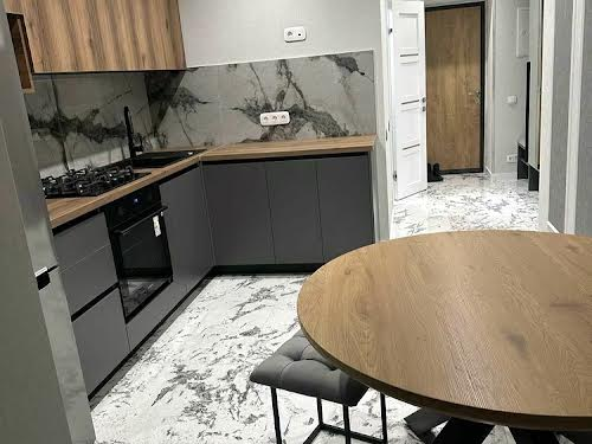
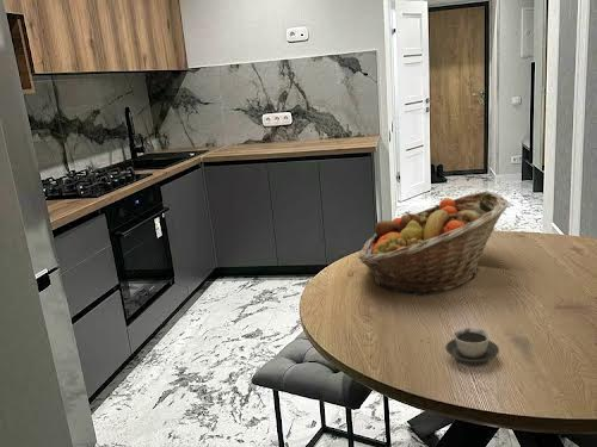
+ fruit basket [357,191,509,297]
+ cup [444,327,500,368]
